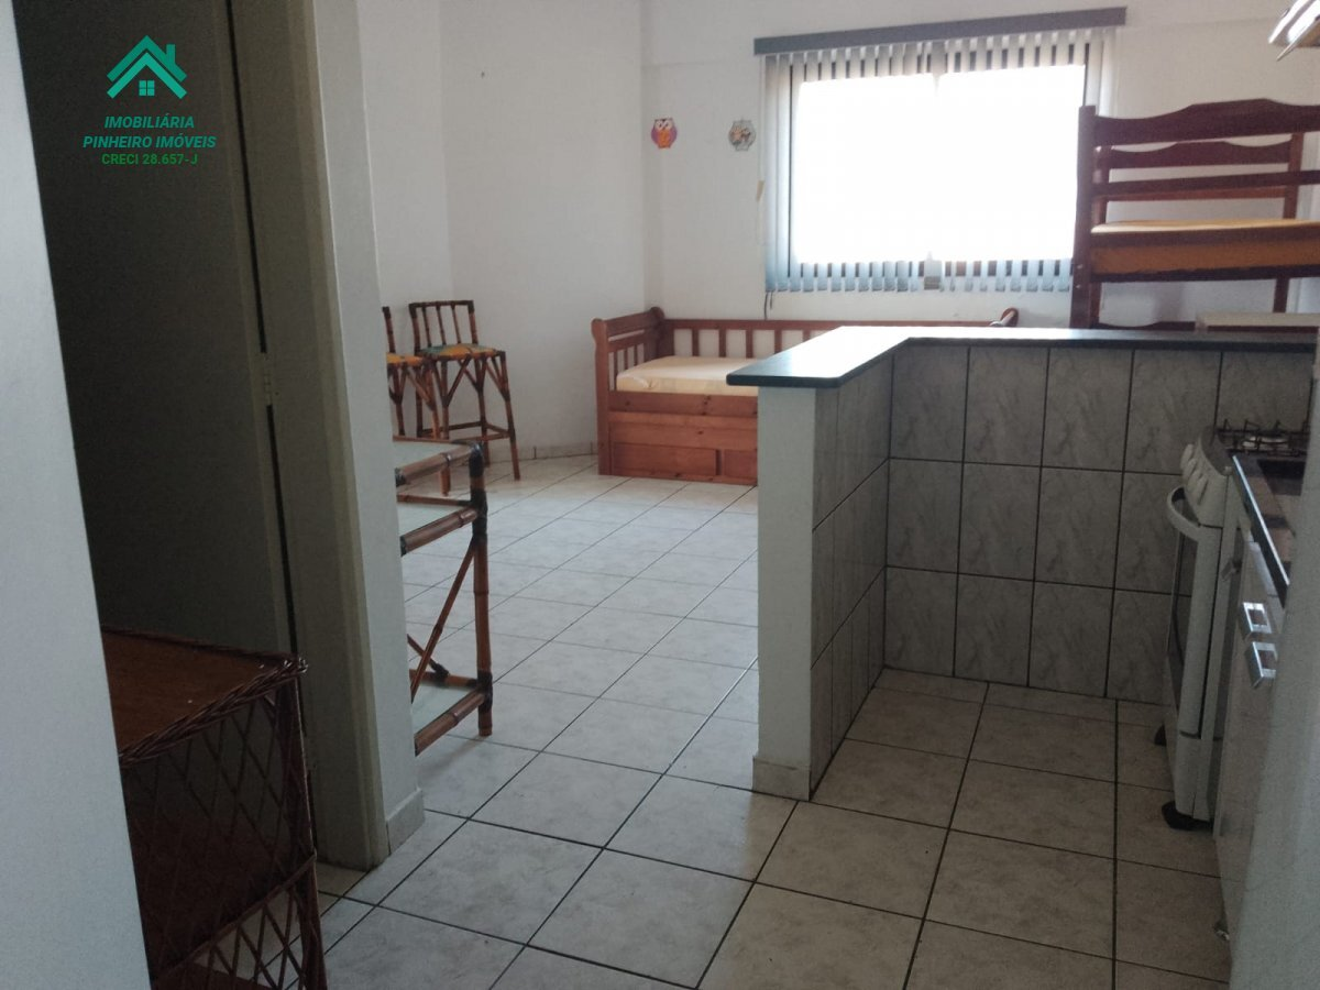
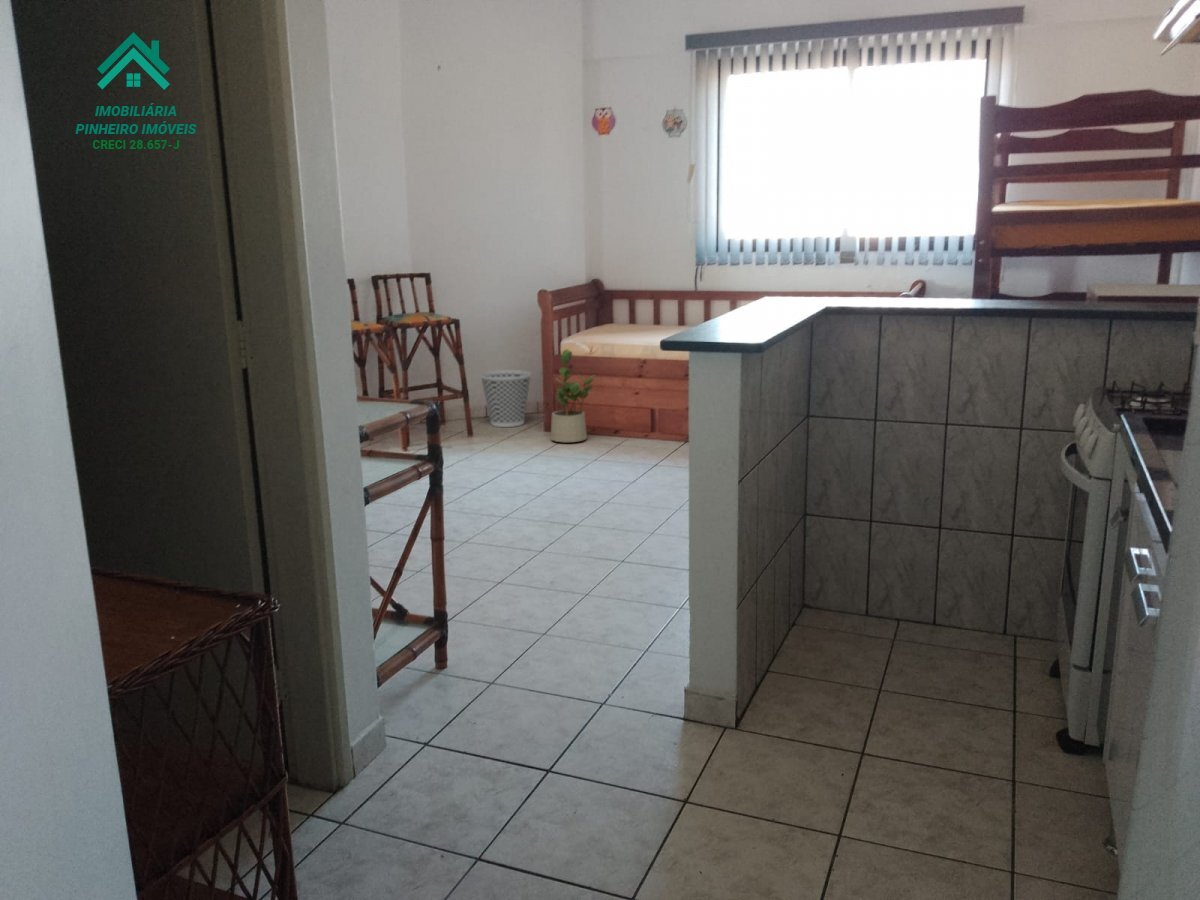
+ potted plant [550,349,597,443]
+ wastebasket [479,369,532,428]
